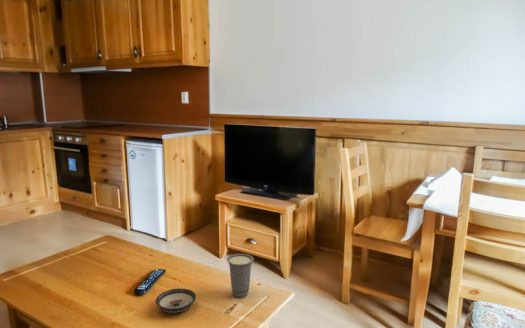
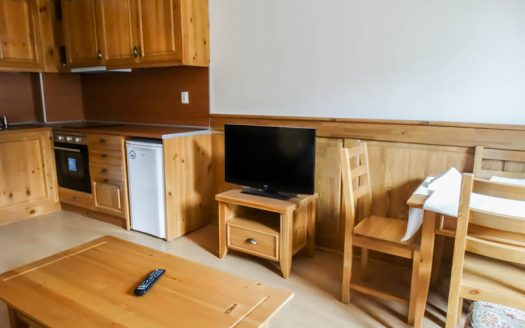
- cup [226,253,255,298]
- saucer [155,288,197,314]
